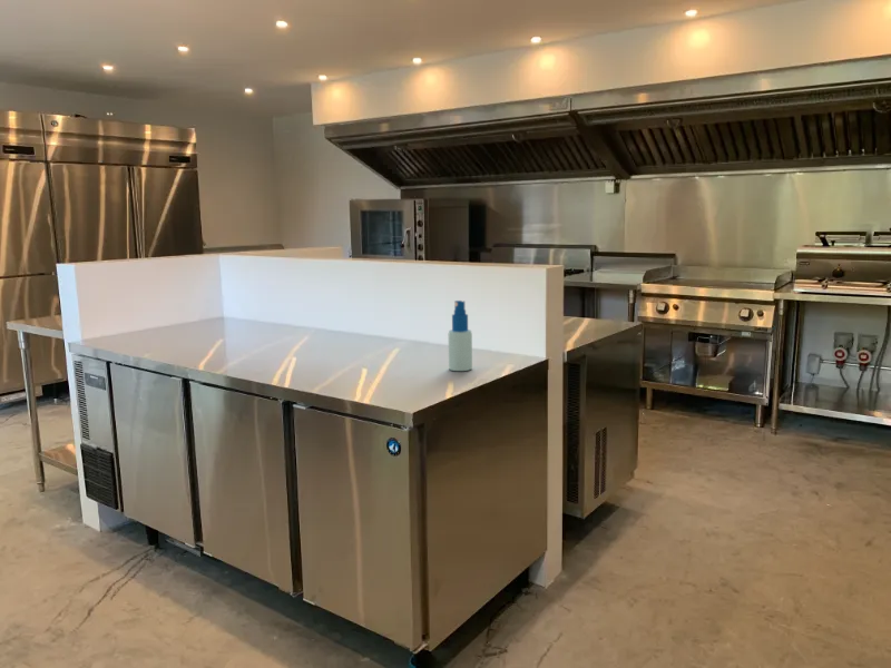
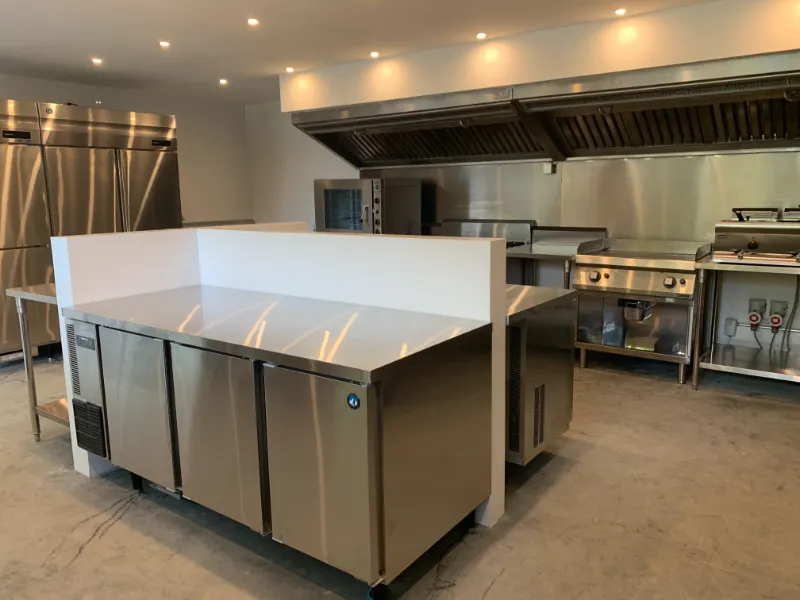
- spray bottle [448,299,473,372]
